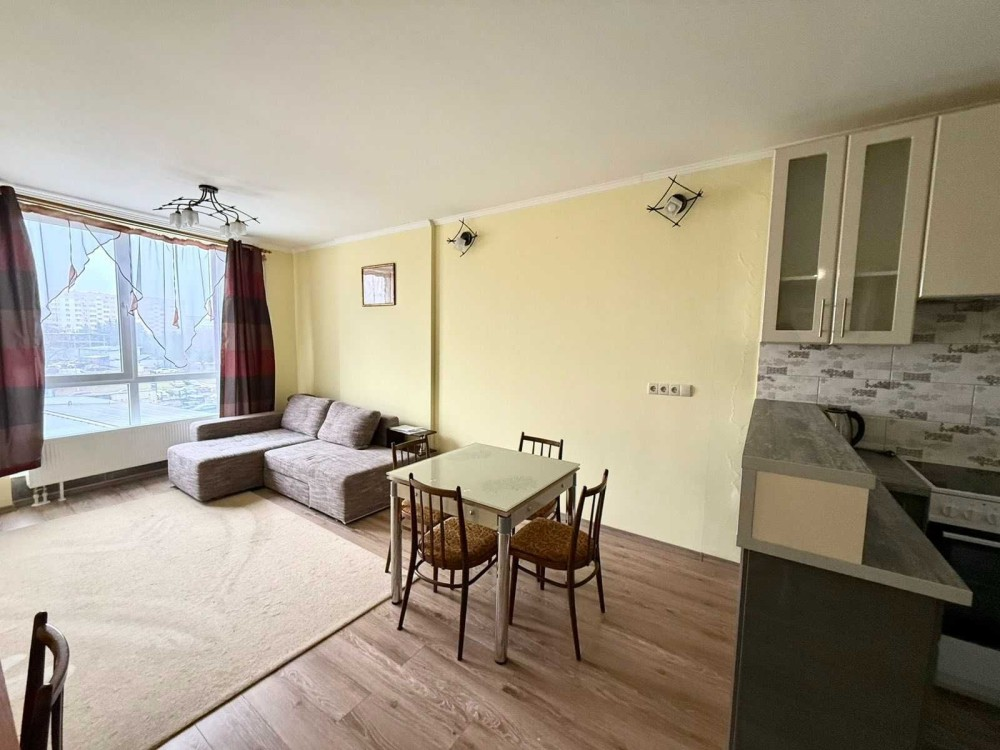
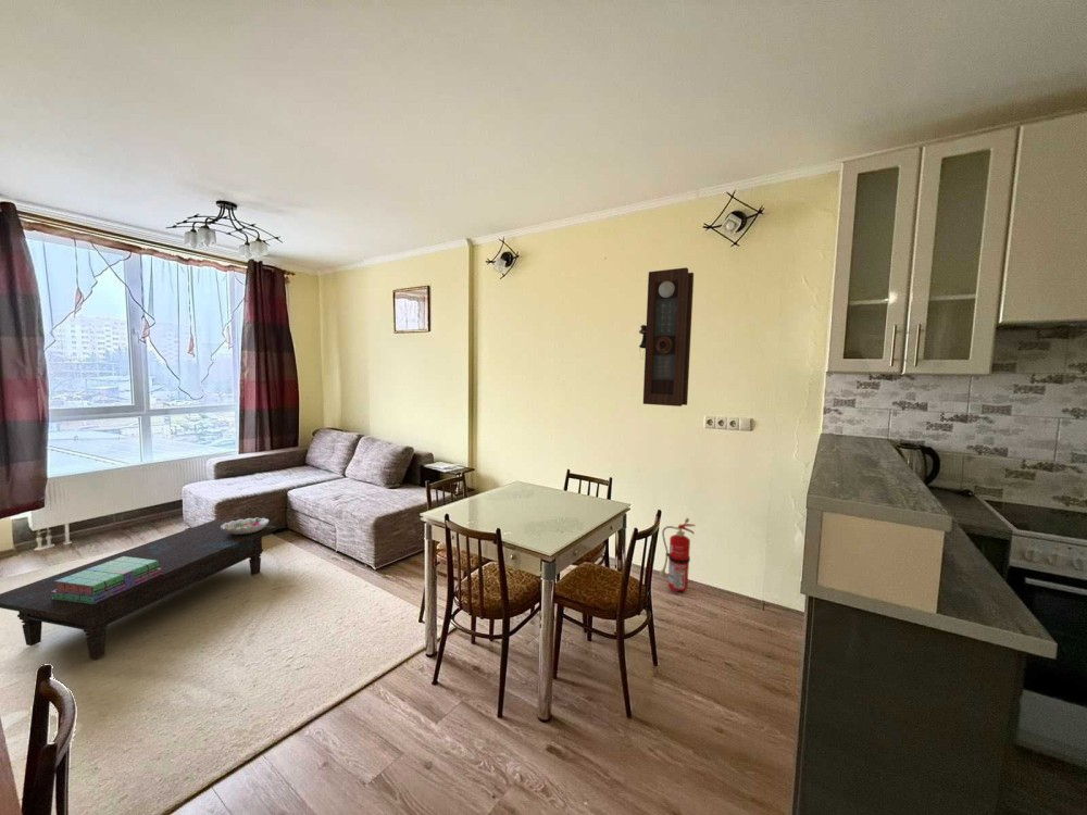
+ stack of books [51,556,162,604]
+ decorative bowl [221,516,271,535]
+ pendulum clock [638,266,695,408]
+ coffee table [0,518,278,661]
+ fire extinguisher [658,517,697,593]
